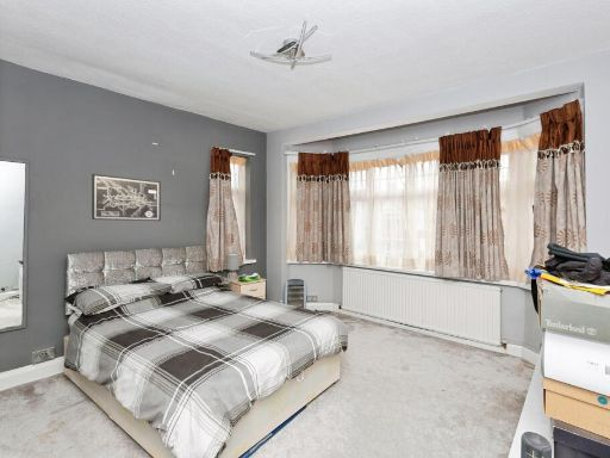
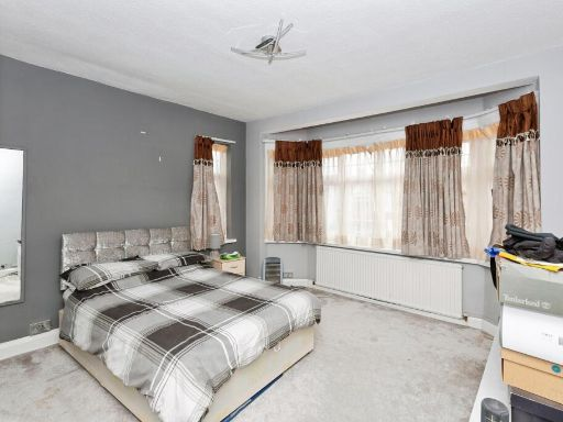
- wall art [91,173,162,222]
